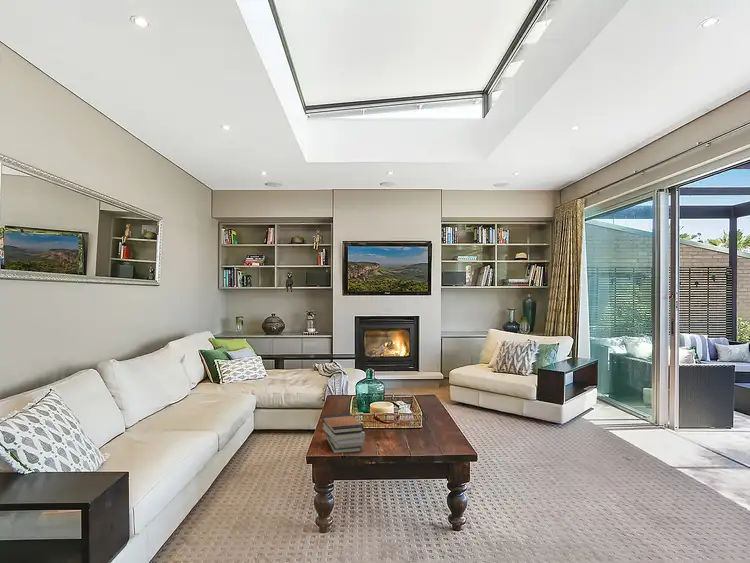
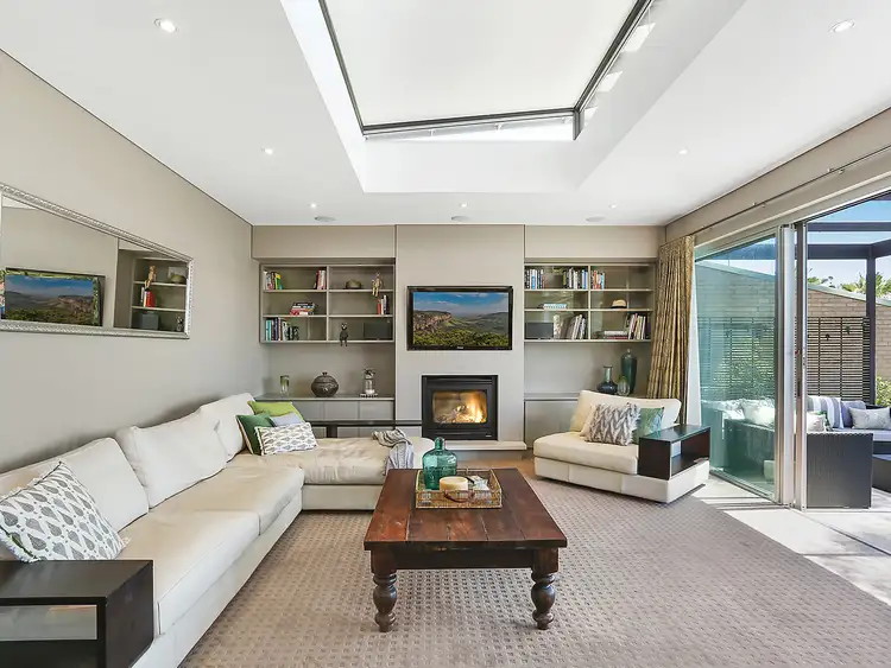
- book stack [321,413,366,455]
